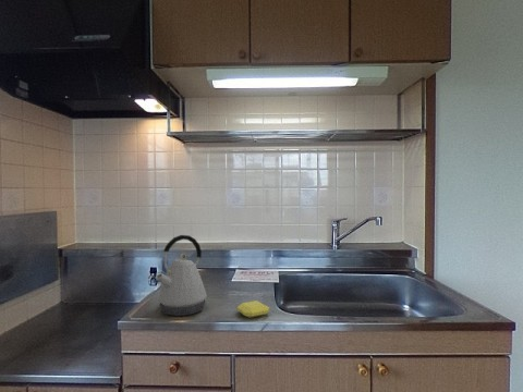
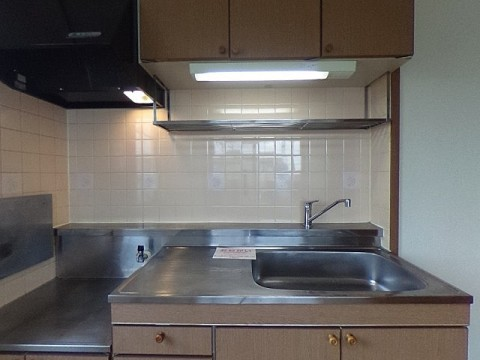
- kettle [155,234,208,317]
- soap bar [236,299,270,319]
